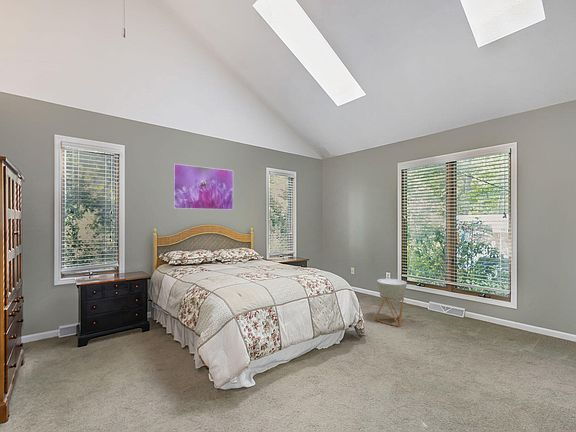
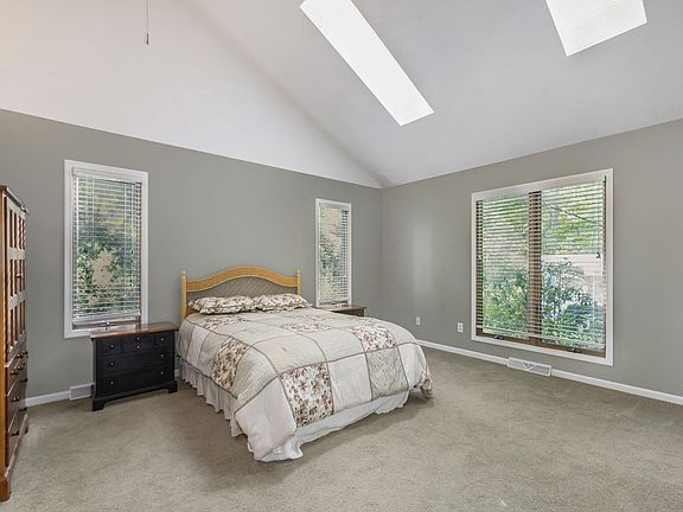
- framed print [172,163,234,211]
- planter [374,278,408,328]
